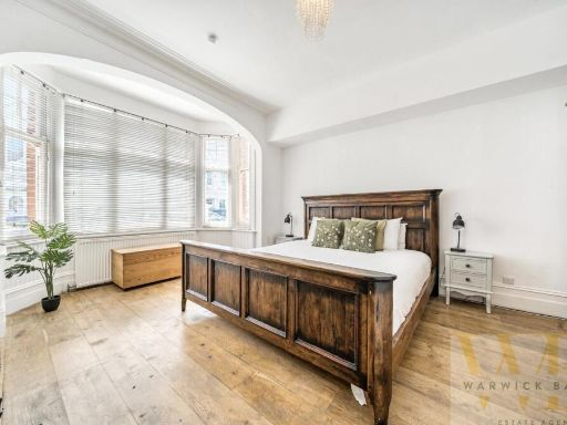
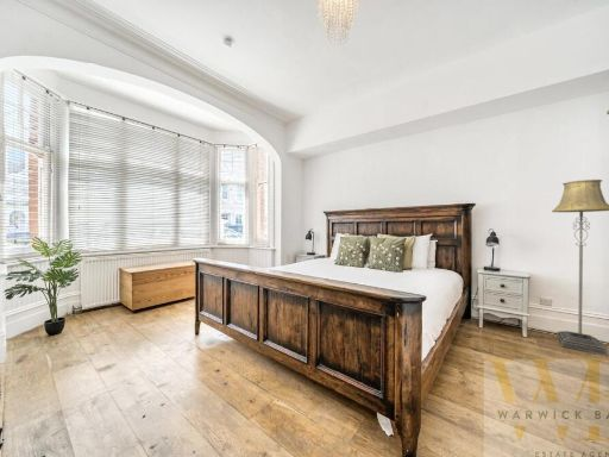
+ floor lamp [551,179,609,357]
